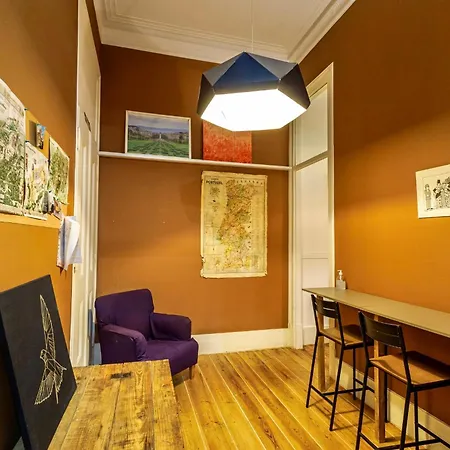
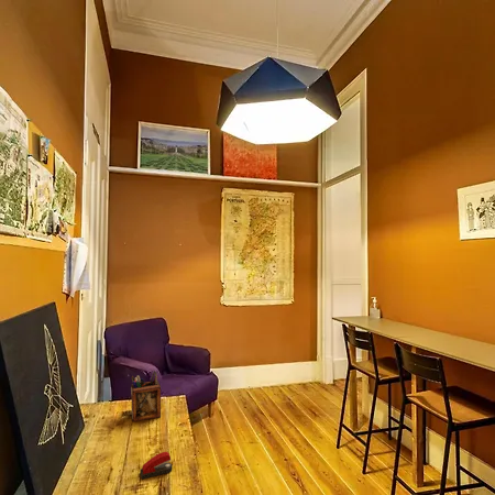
+ stapler [139,451,173,481]
+ desk organizer [130,370,162,422]
